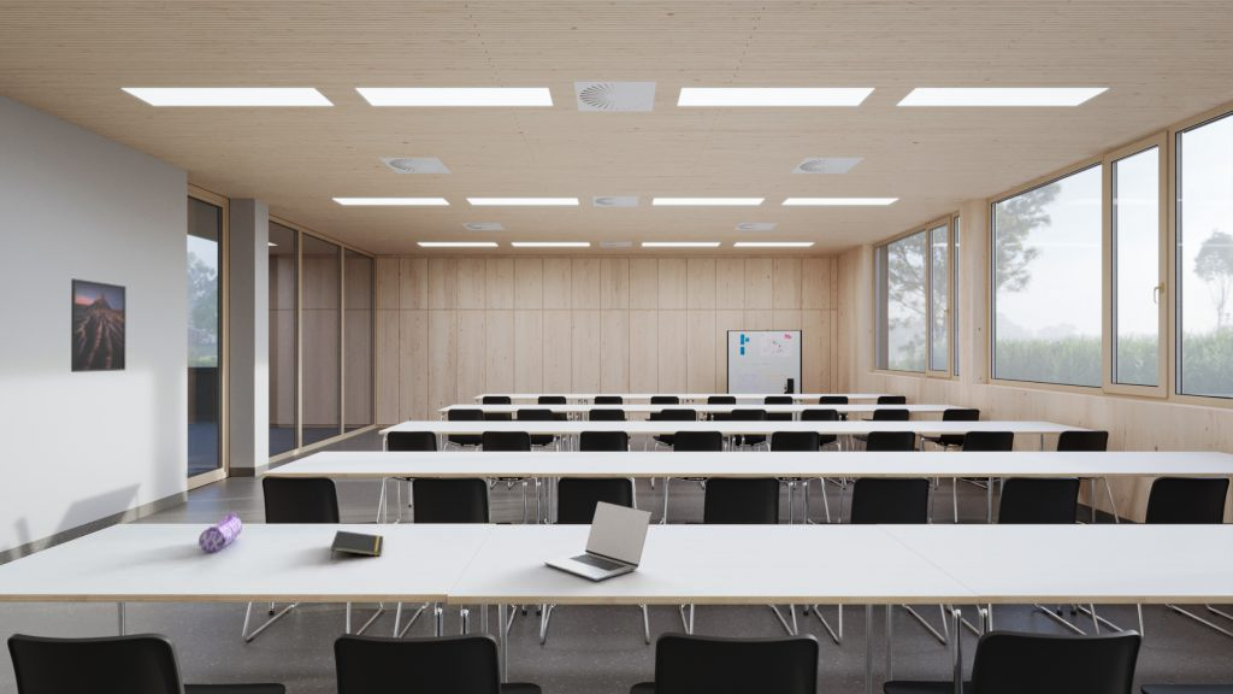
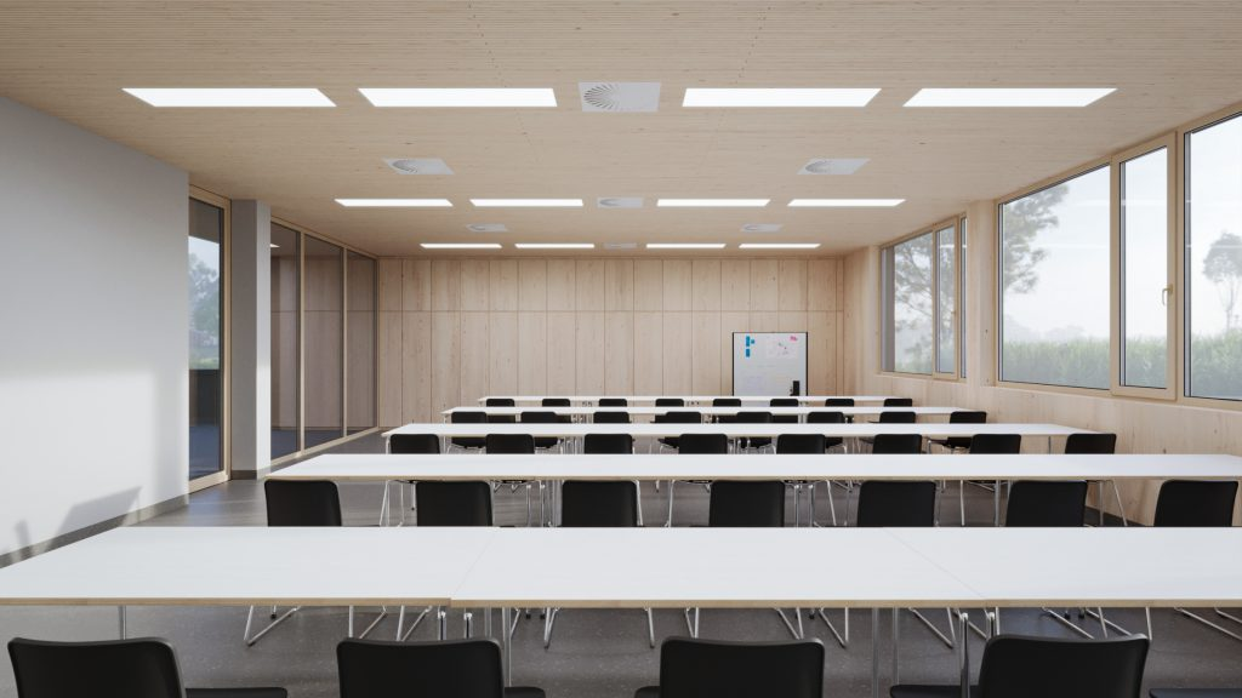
- pencil case [197,512,243,553]
- notepad [329,529,384,561]
- laptop [543,500,653,582]
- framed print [70,277,128,374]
